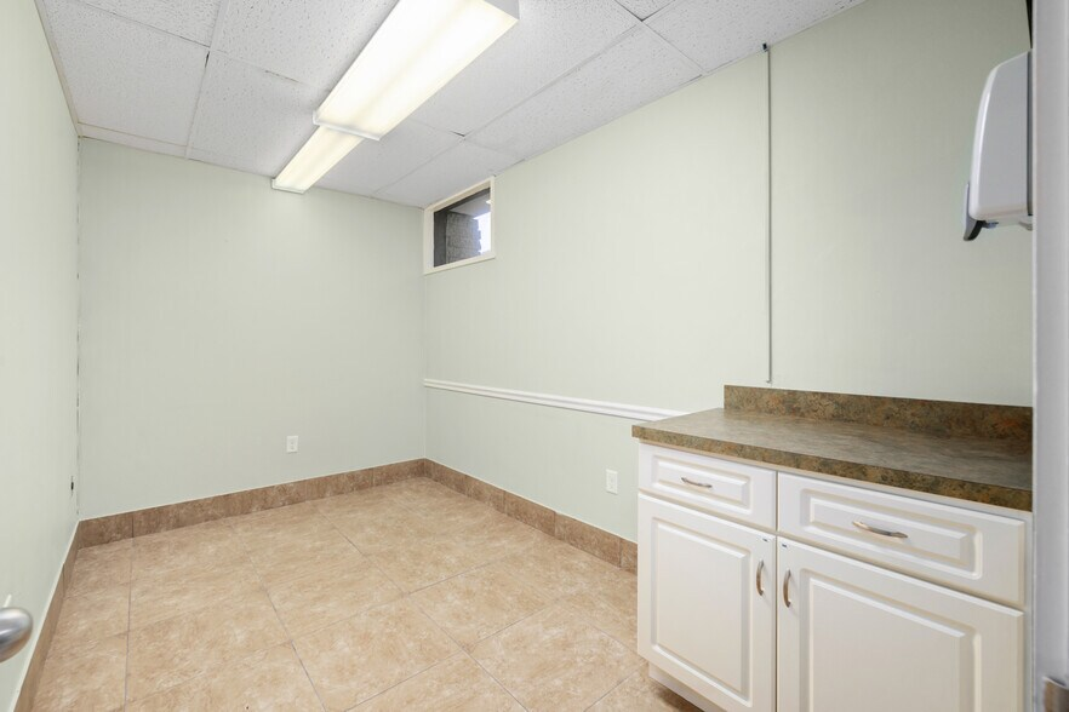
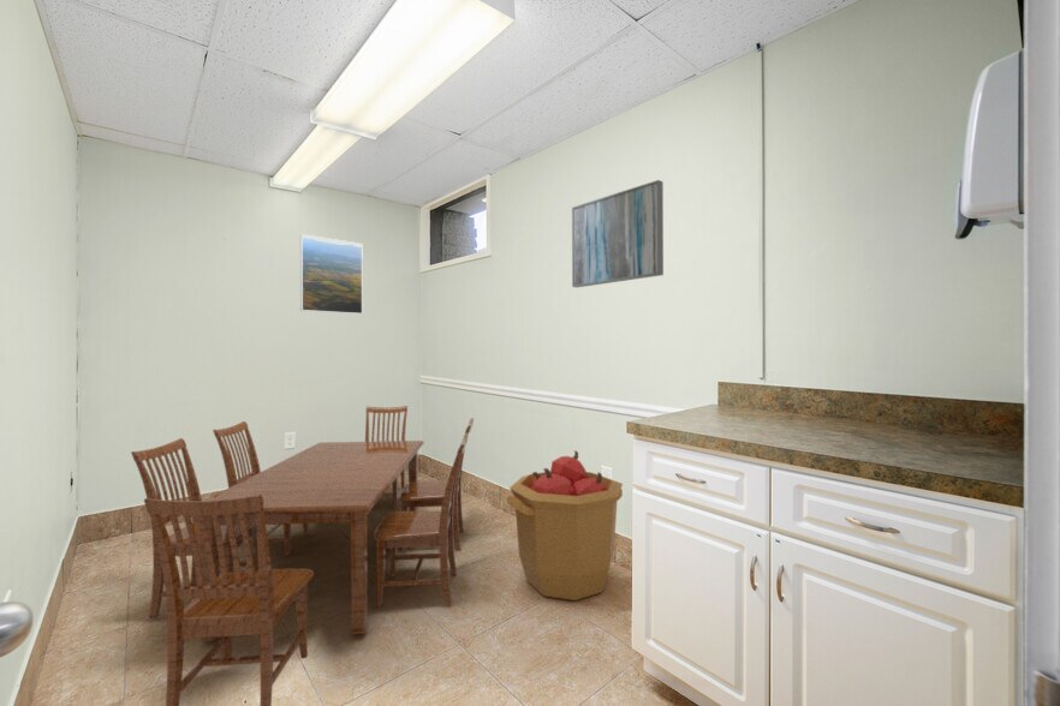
+ trash can [506,449,624,602]
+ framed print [299,233,364,316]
+ wall art [571,179,665,288]
+ dining set [130,405,475,706]
